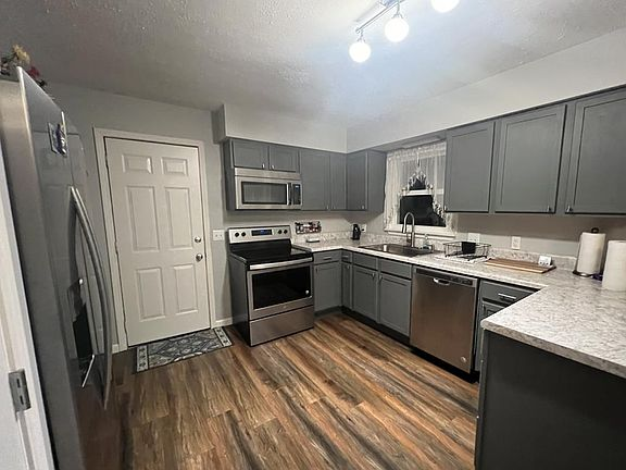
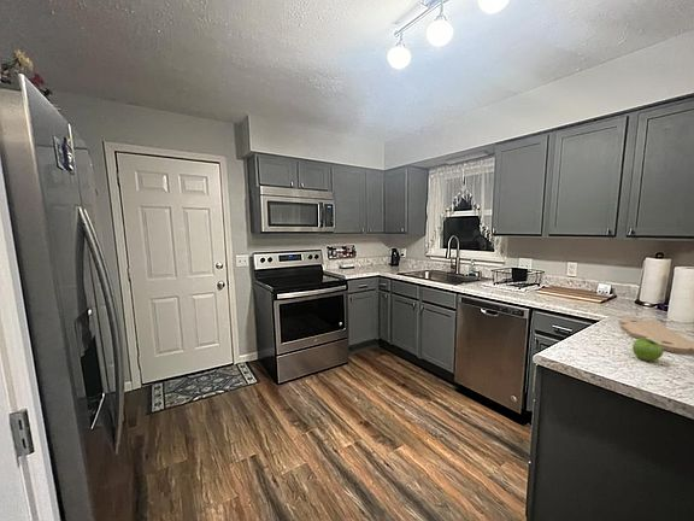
+ fruit [631,338,664,362]
+ cutting board [618,317,694,355]
